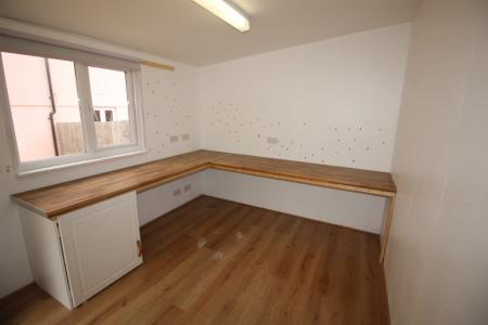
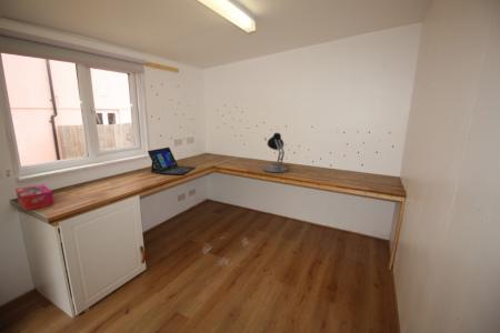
+ tissue box [14,183,56,212]
+ desk lamp [261,132,289,173]
+ laptop [147,147,198,175]
